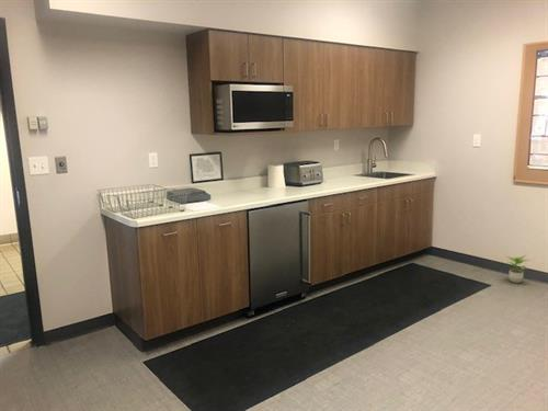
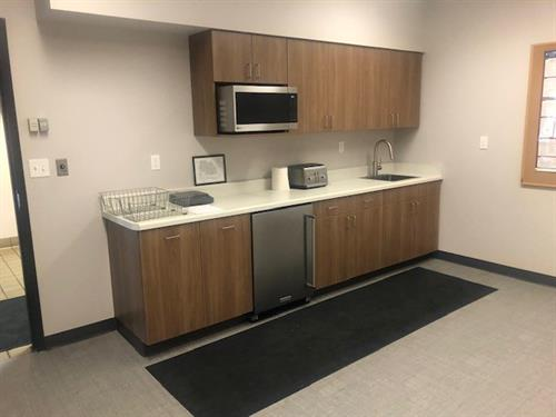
- potted plant [503,254,534,284]
